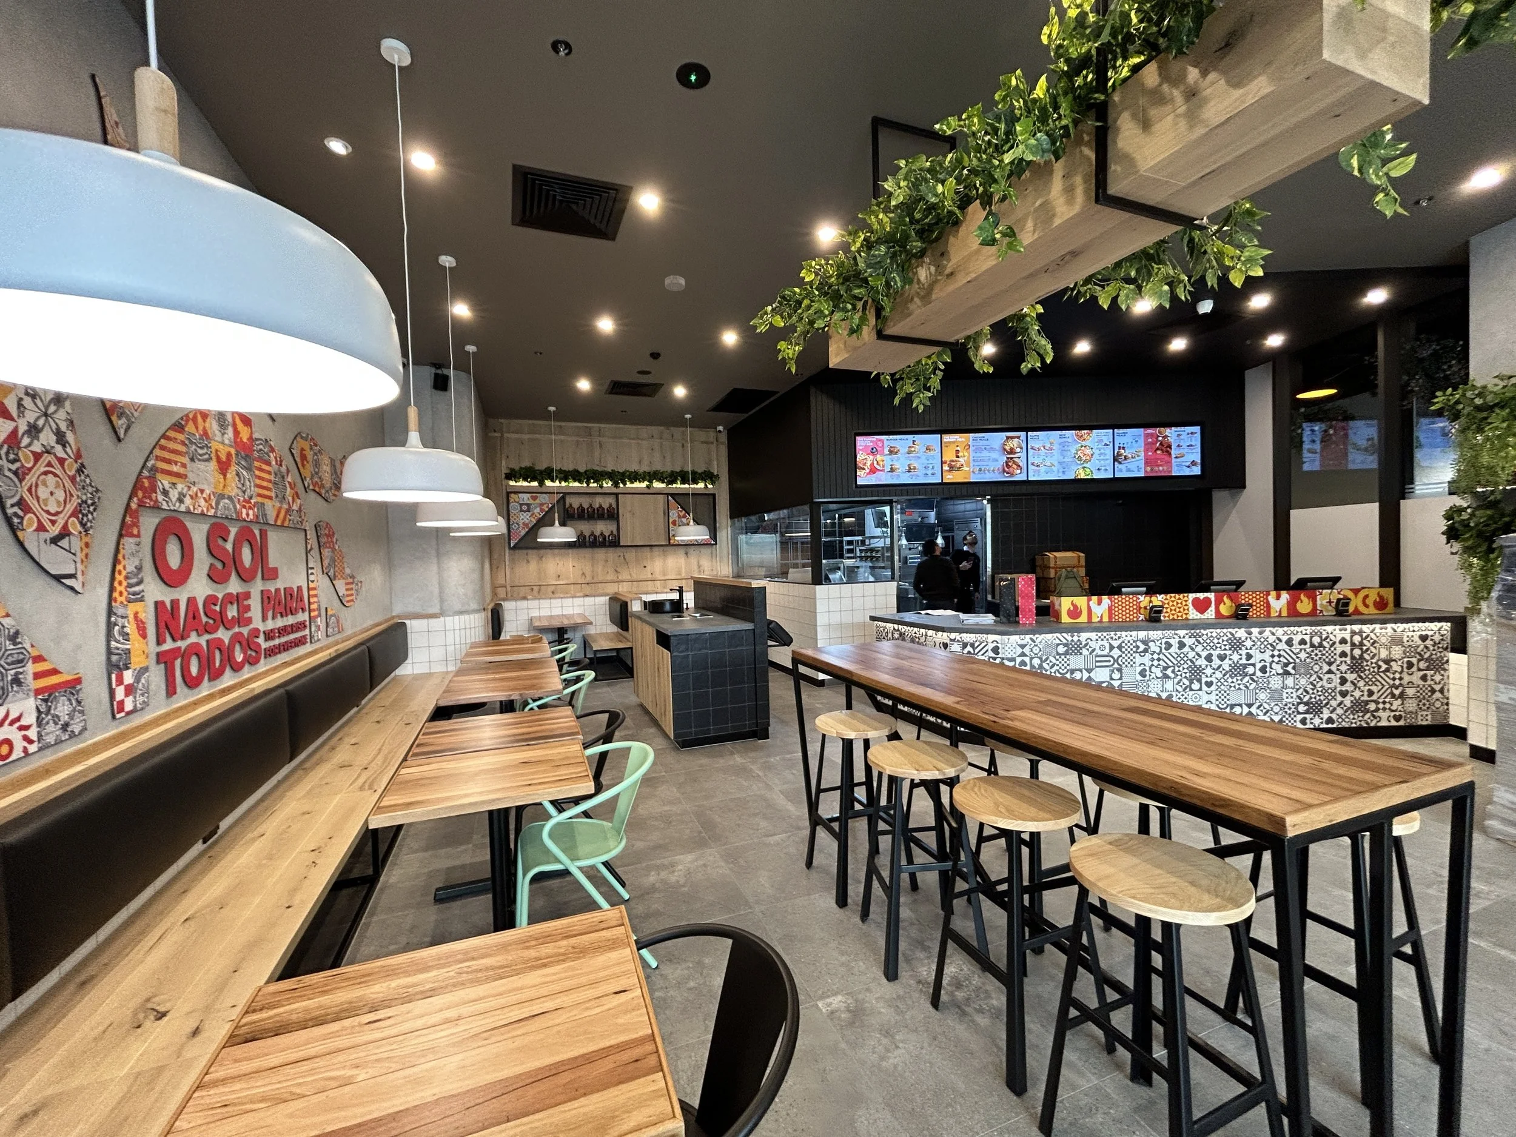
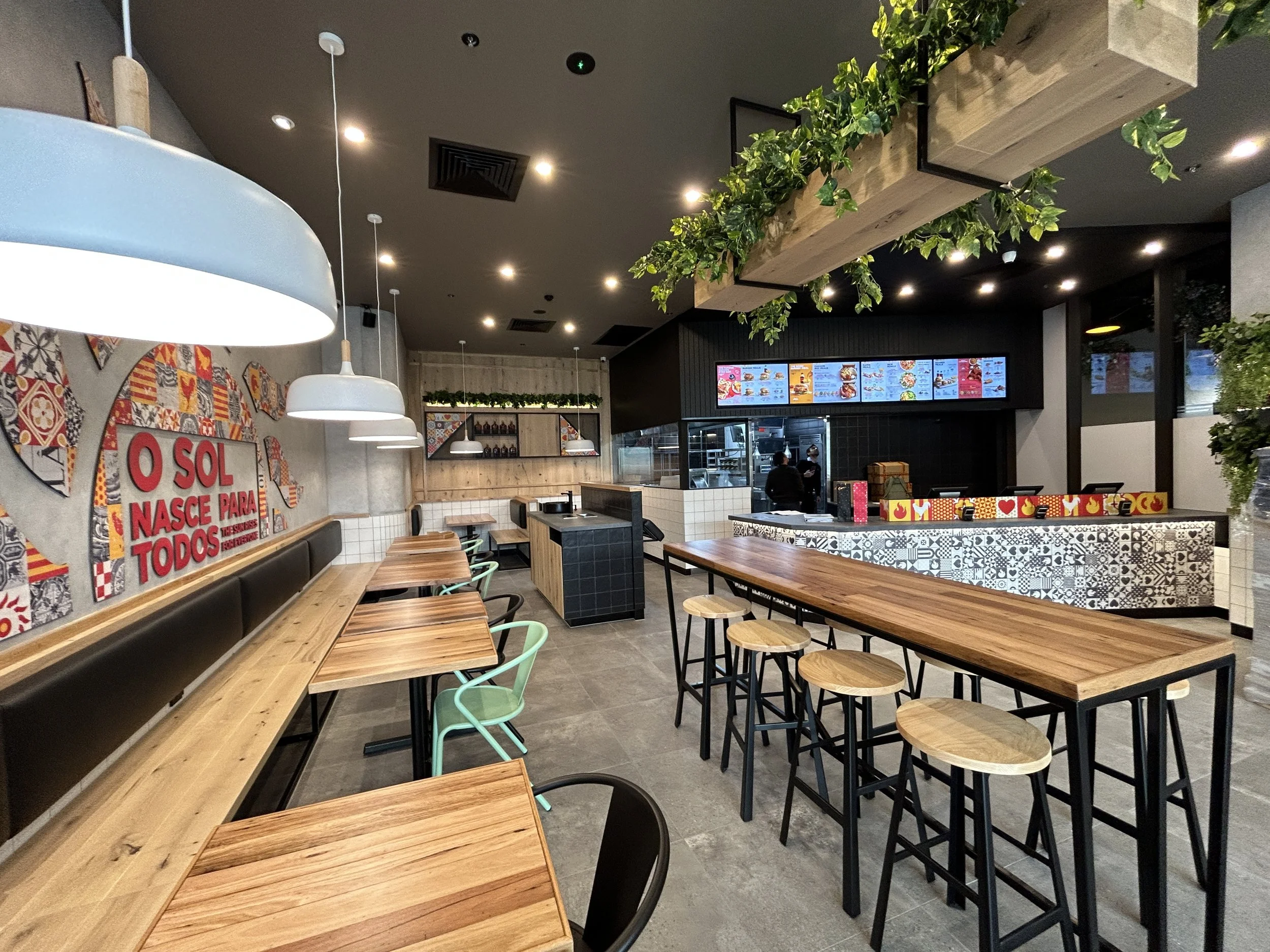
- smoke detector [665,275,685,291]
